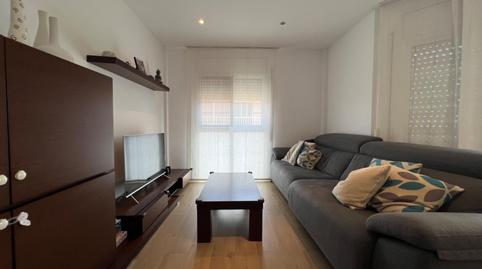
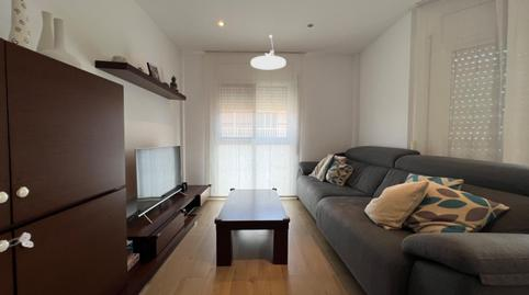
+ ceiling lamp [250,34,286,70]
